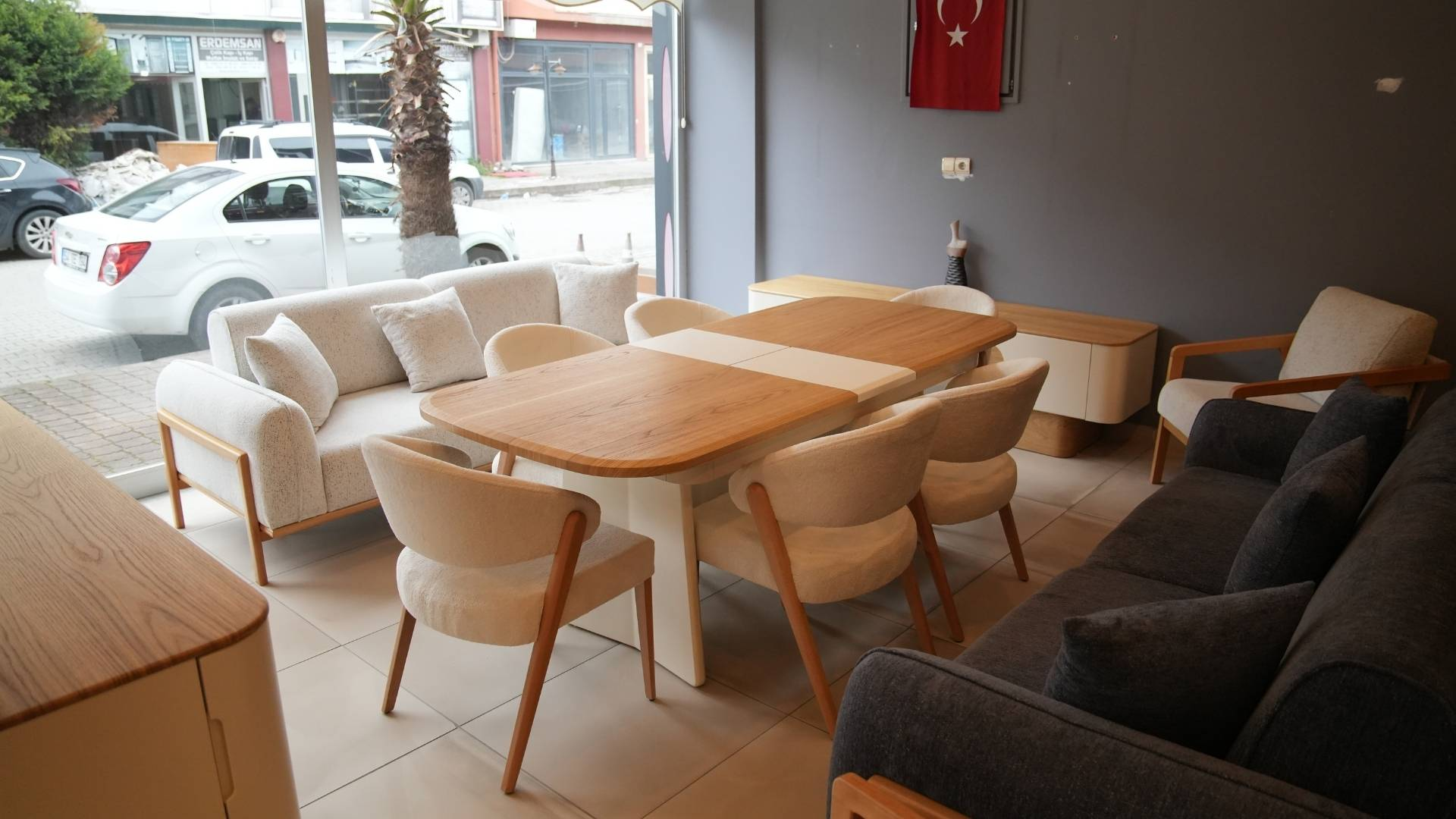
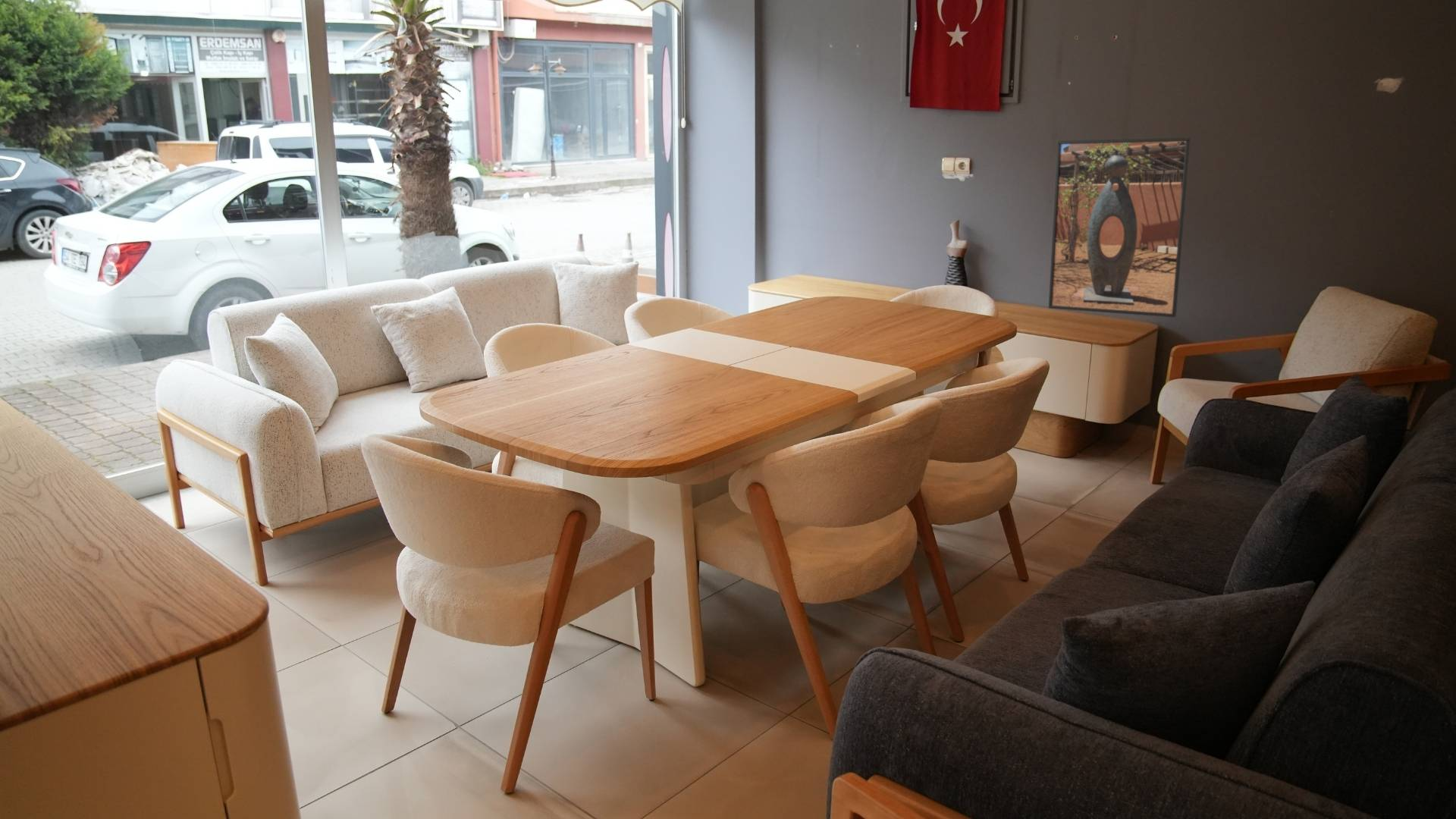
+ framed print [1048,137,1191,318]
